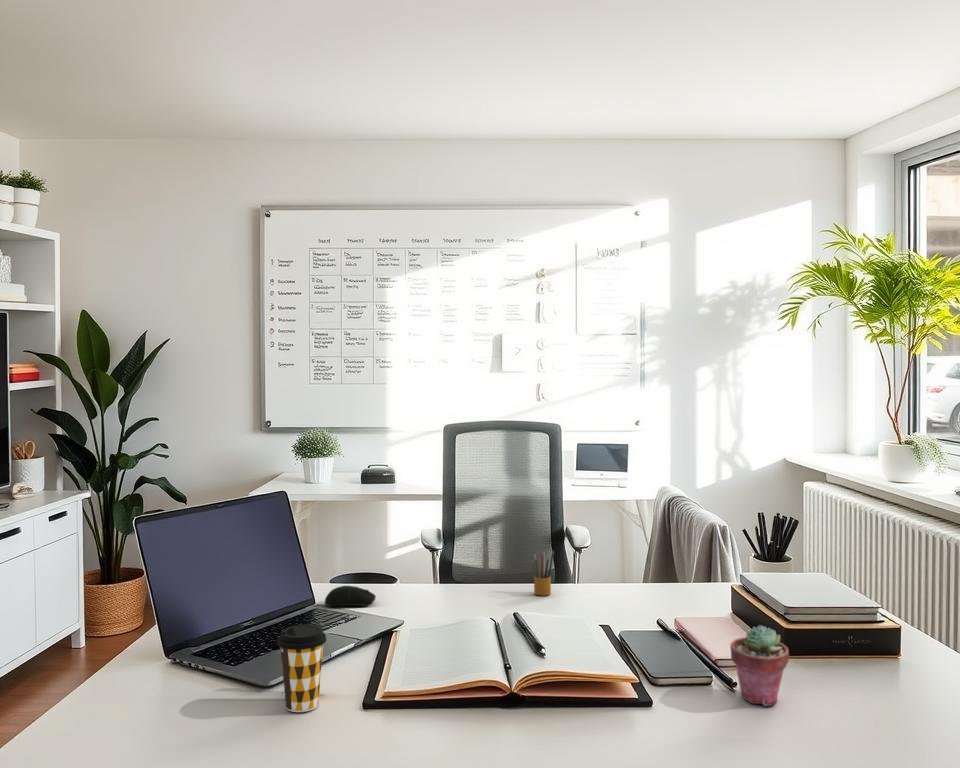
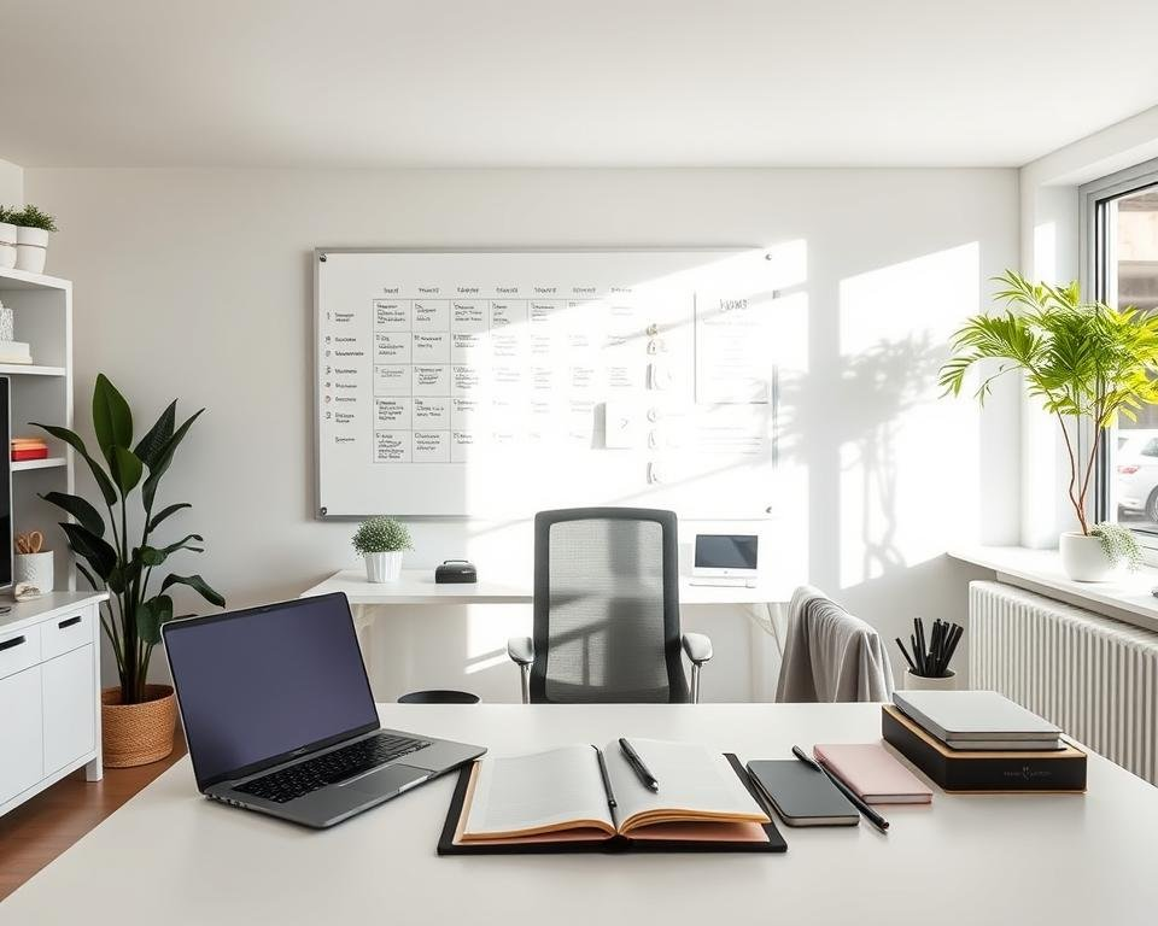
- computer mouse [324,585,377,607]
- coffee cup [276,624,328,713]
- potted succulent [729,624,790,707]
- pencil box [531,548,555,597]
